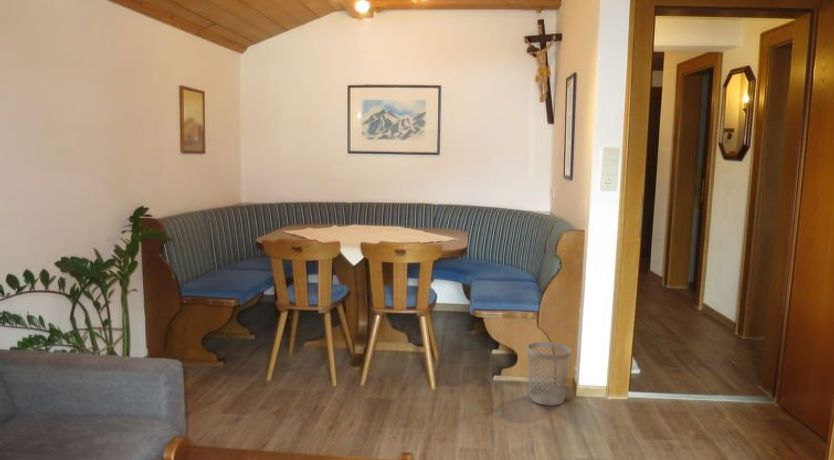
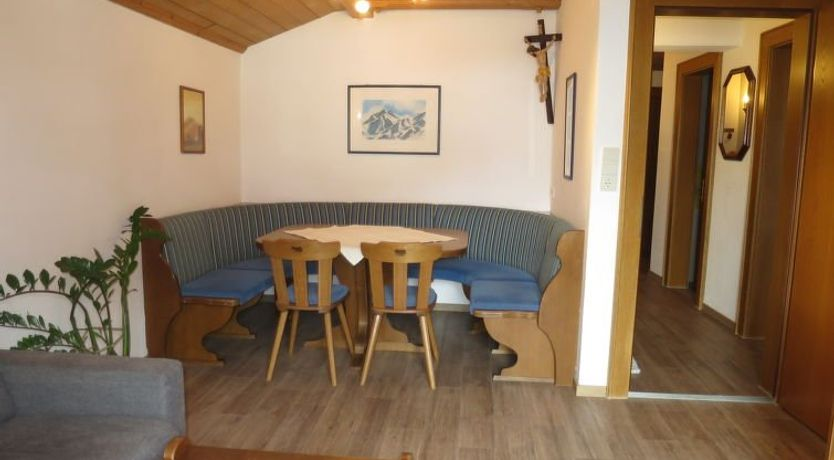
- wastebasket [527,341,572,406]
